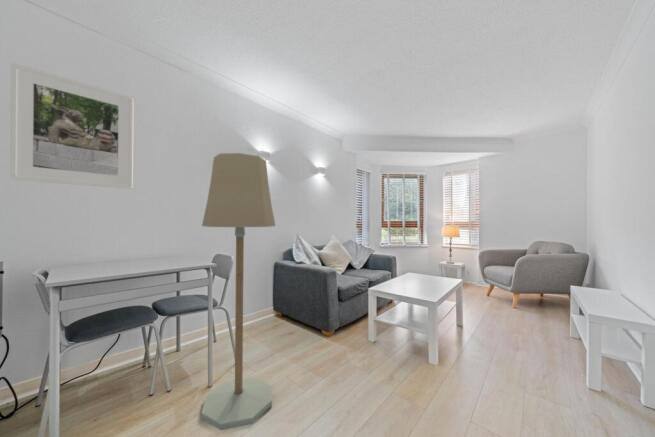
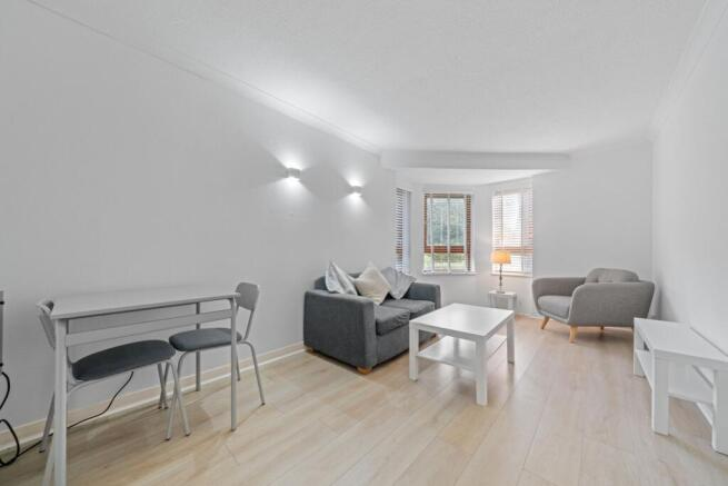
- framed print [9,61,134,190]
- floor lamp [200,152,276,431]
